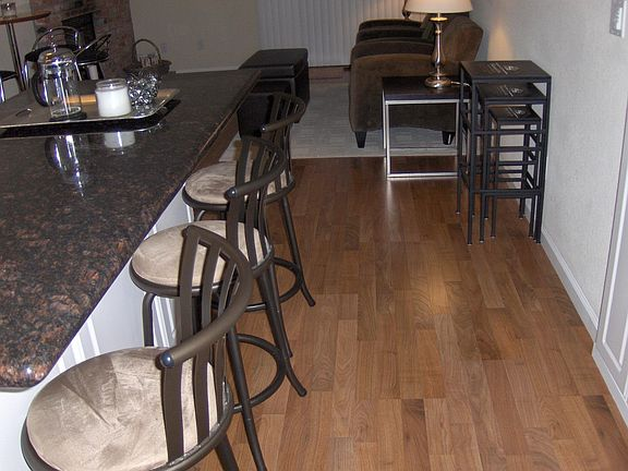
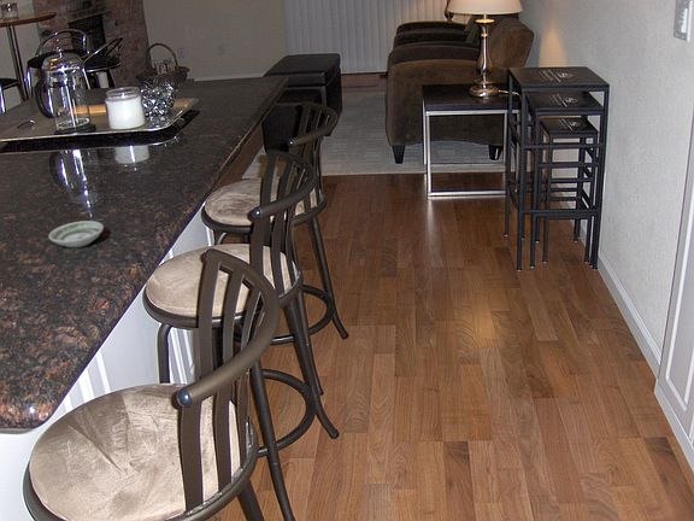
+ saucer [47,219,105,248]
